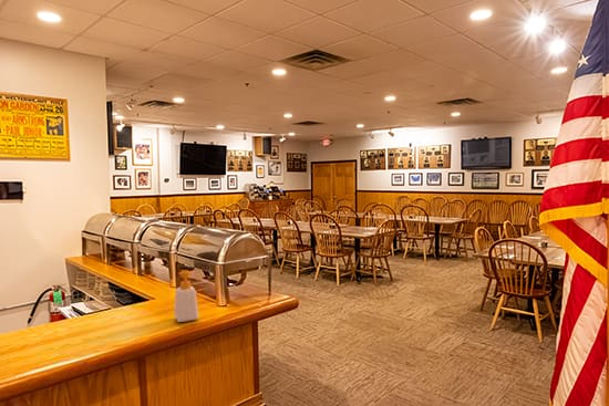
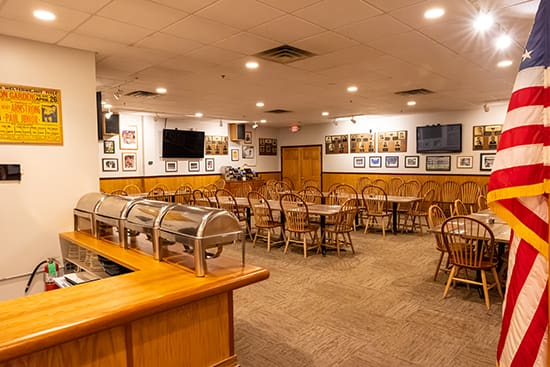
- soap bottle [173,269,199,323]
